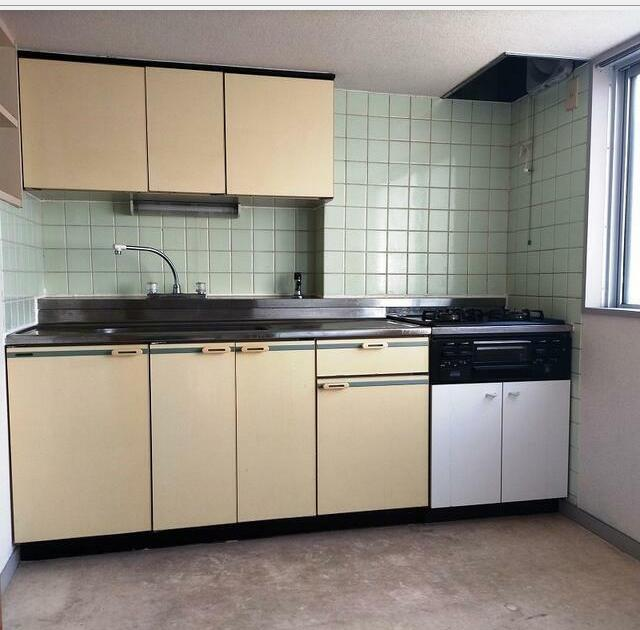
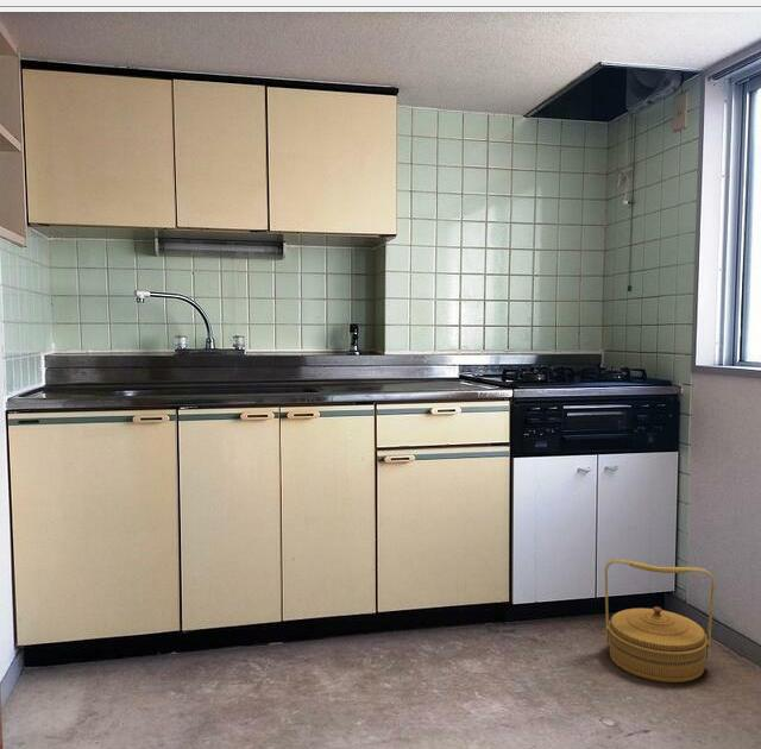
+ basket [604,558,716,684]
